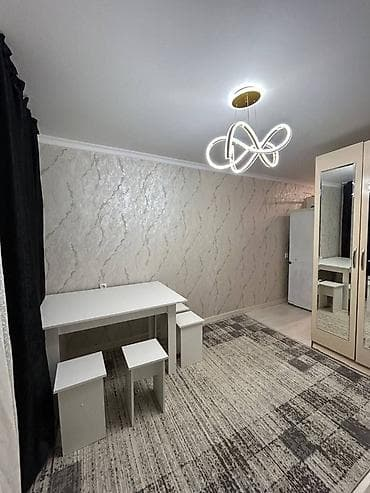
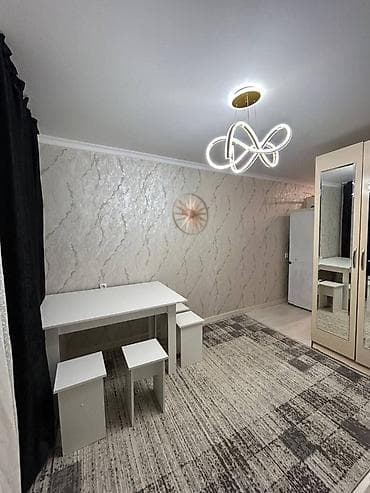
+ wall art [171,192,210,236]
